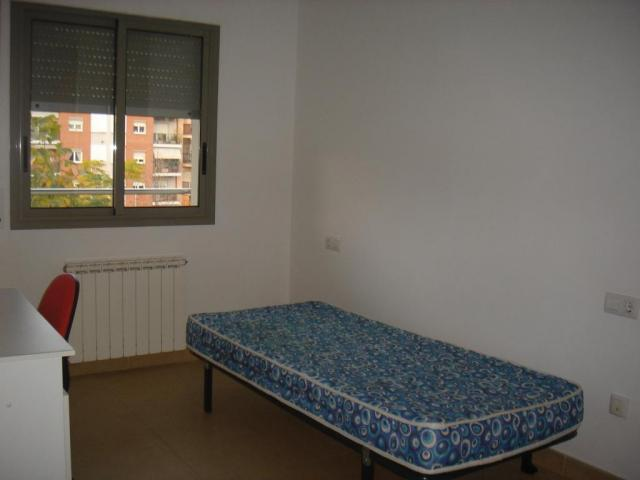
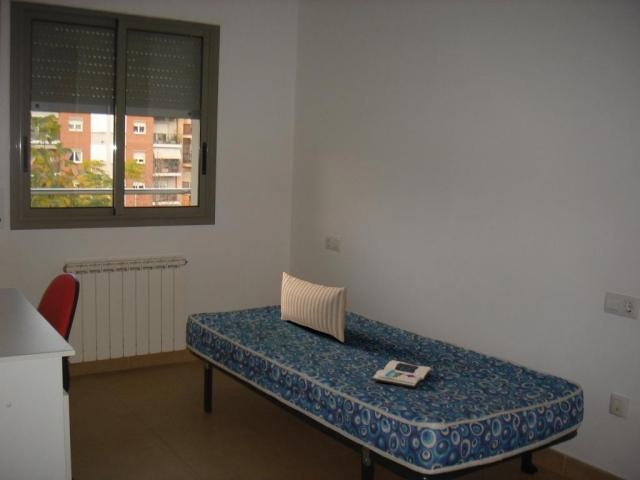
+ pillow [280,271,348,343]
+ book [371,359,433,389]
